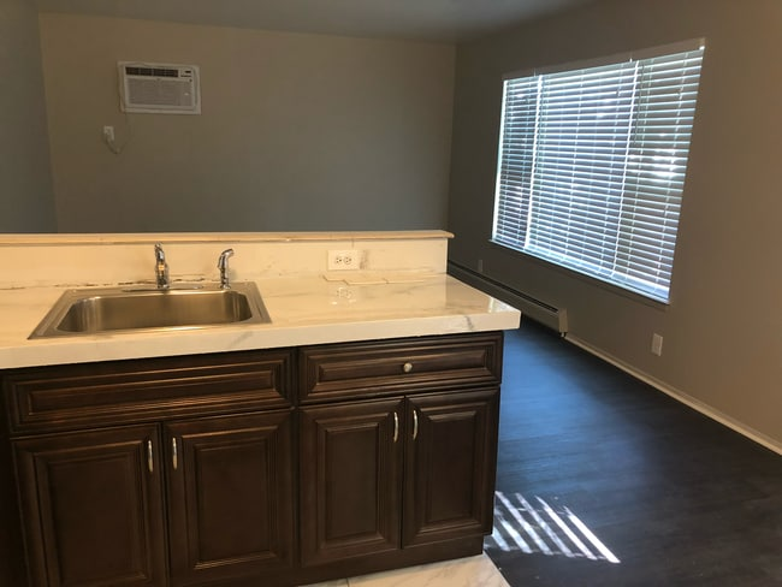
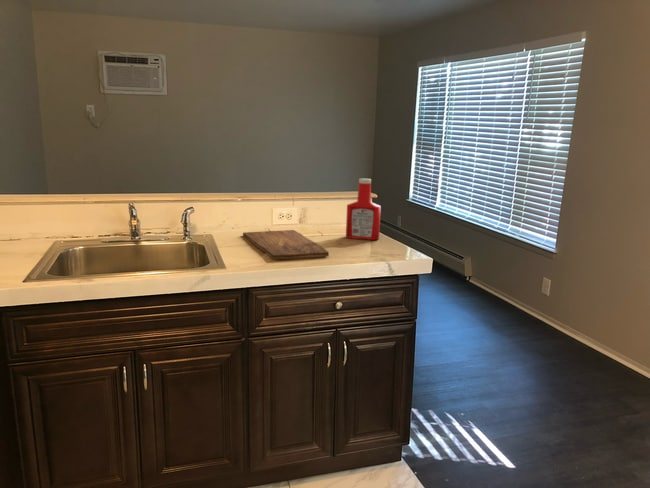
+ cutting board [242,229,330,260]
+ soap bottle [345,178,382,241]
